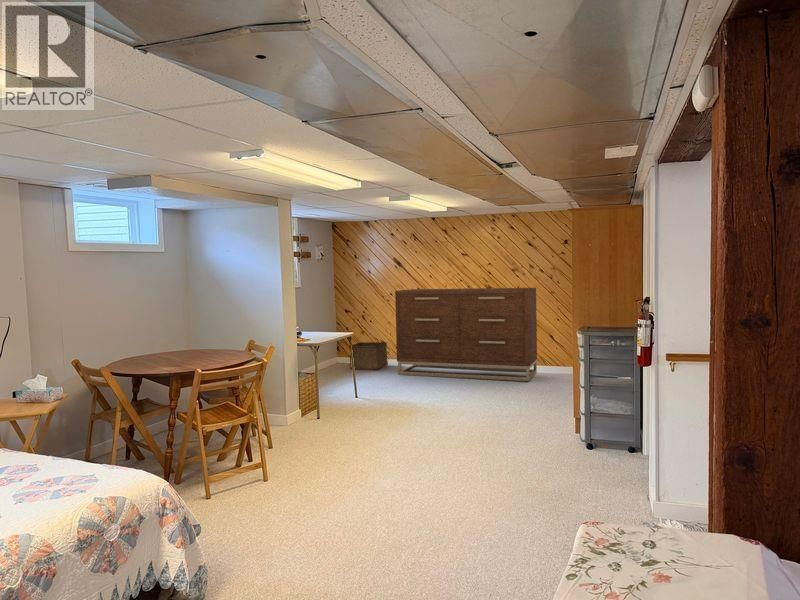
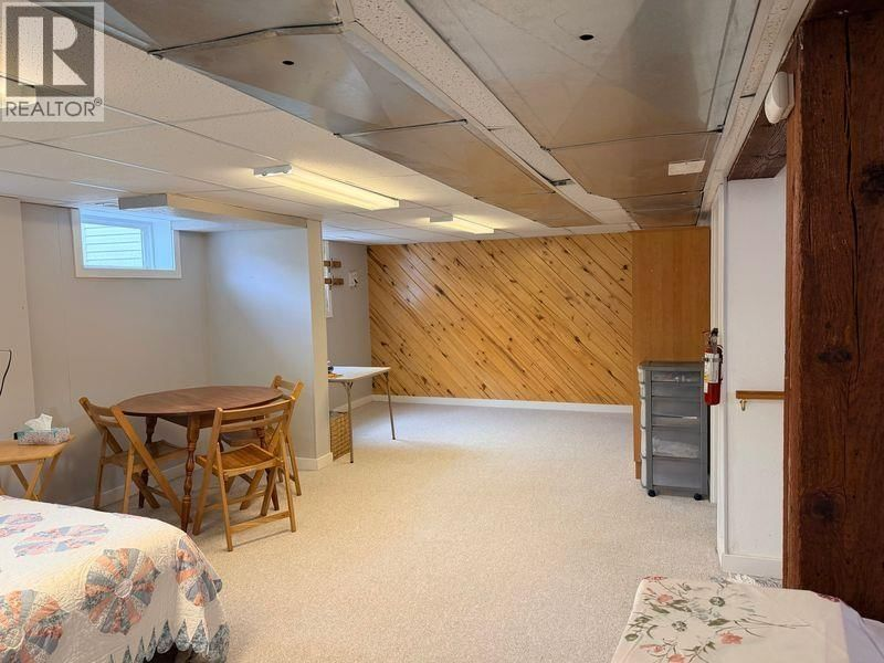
- dresser [394,287,538,382]
- storage bin [348,341,389,371]
